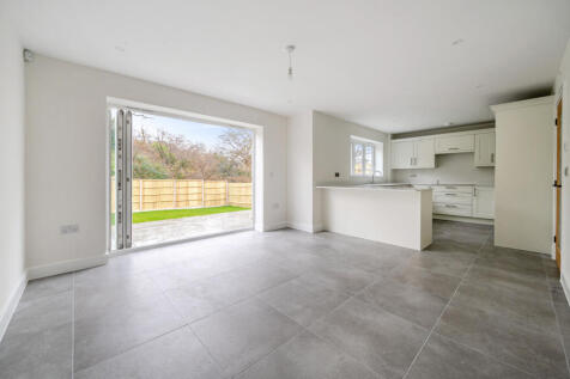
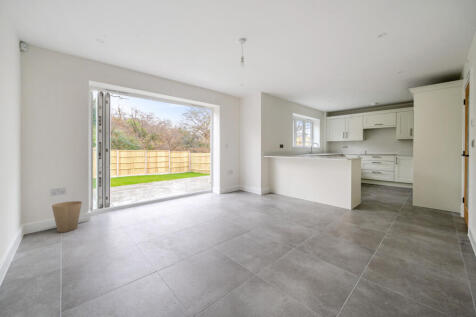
+ trash can [51,200,83,233]
